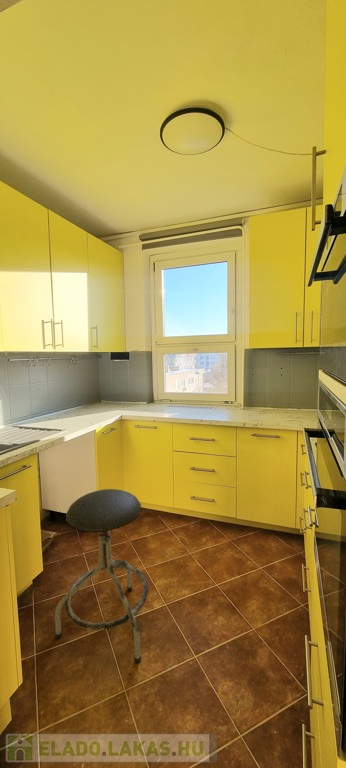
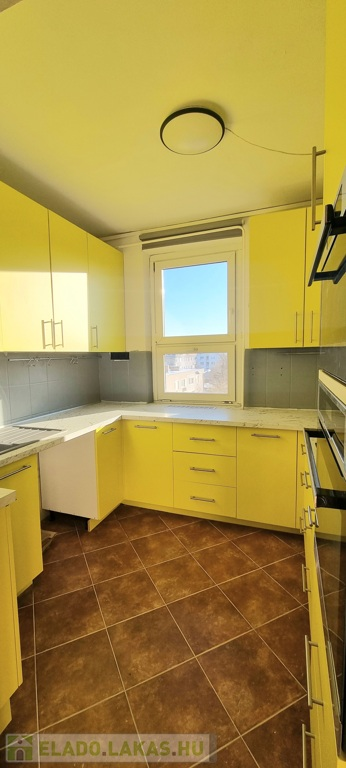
- stool [54,488,150,664]
